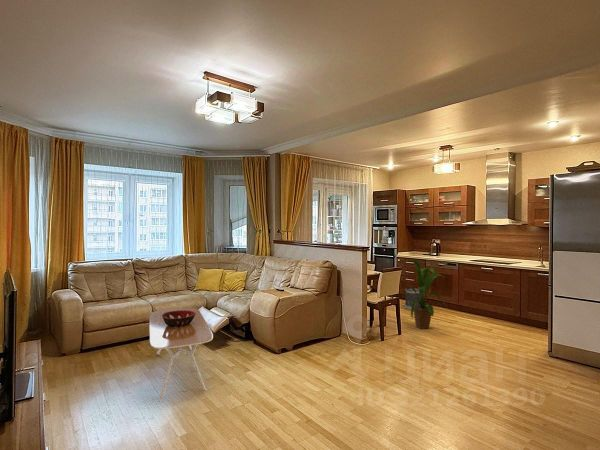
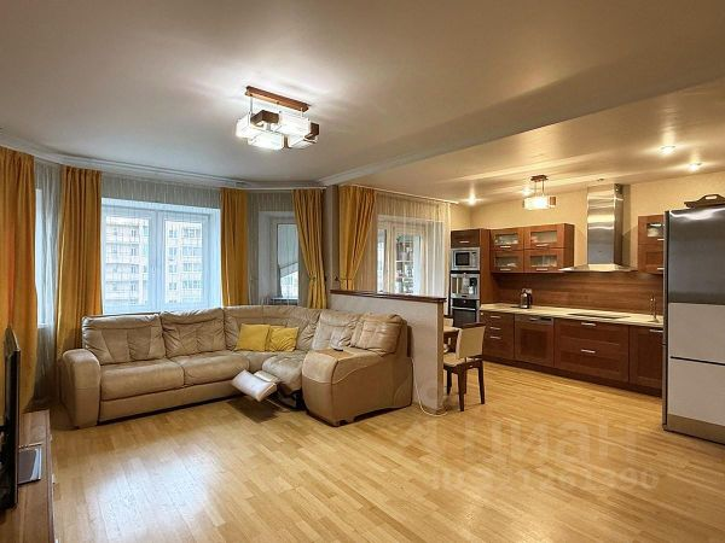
- coffee table [149,307,214,400]
- house plant [401,258,447,330]
- wastebasket [404,287,421,311]
- decorative bowl [162,310,196,327]
